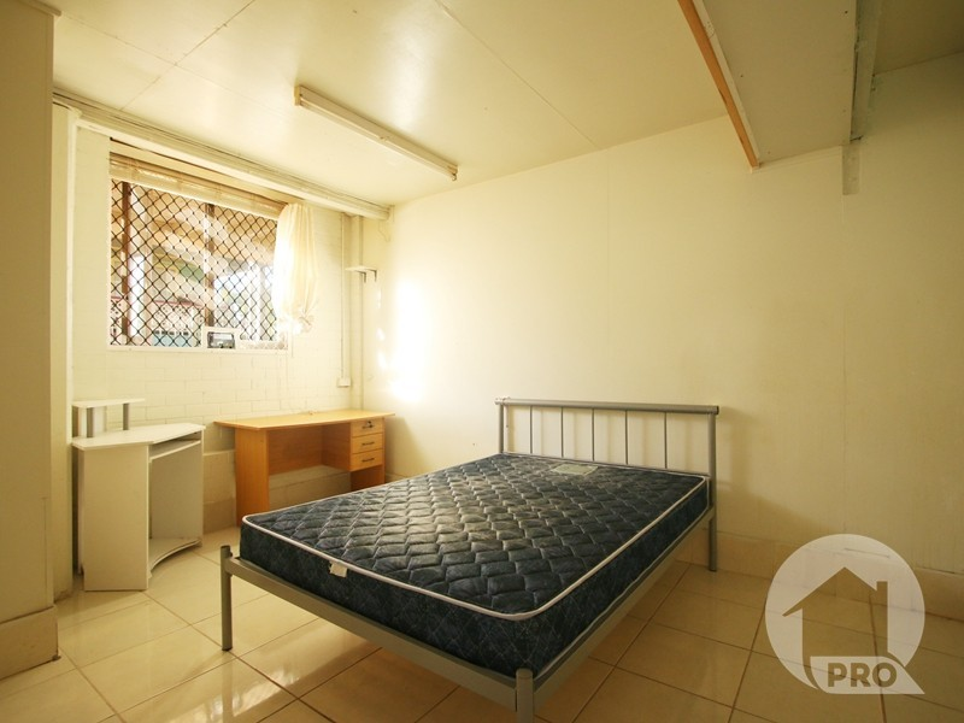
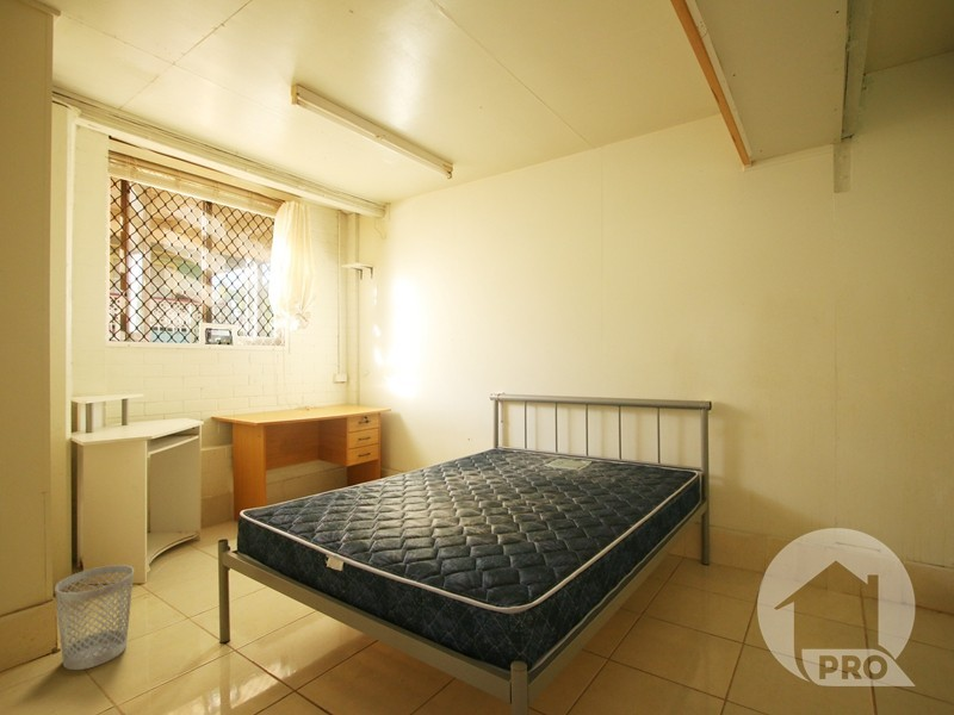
+ wastebasket [54,564,135,671]
